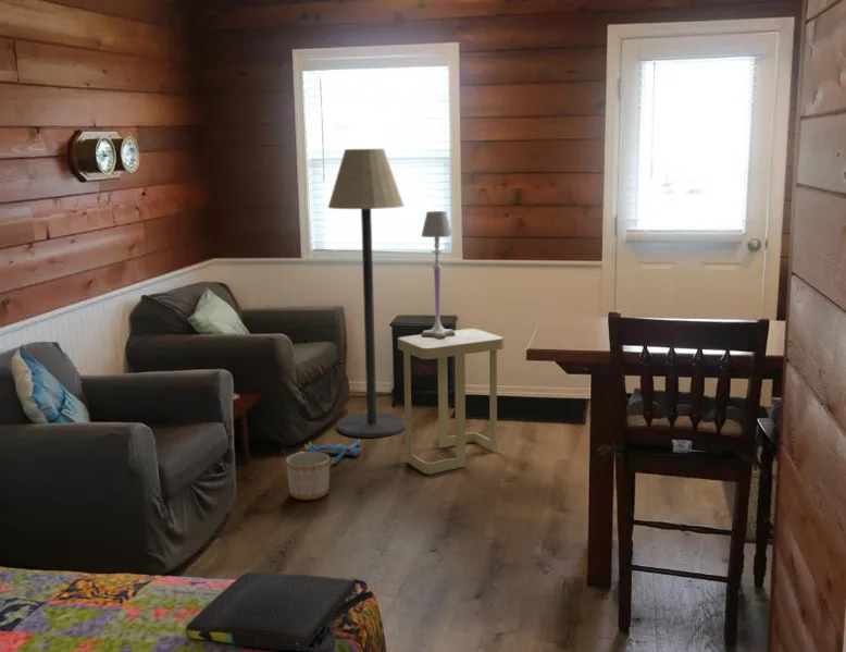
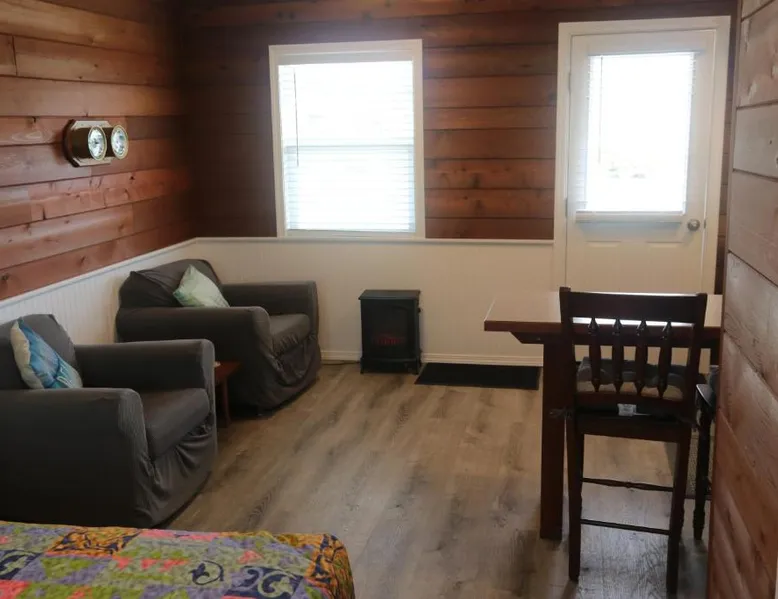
- floor lamp [327,148,406,439]
- planter [285,451,331,501]
- table lamp [420,210,455,340]
- plush toy [303,438,362,465]
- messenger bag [185,571,374,652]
- side table [397,328,505,475]
